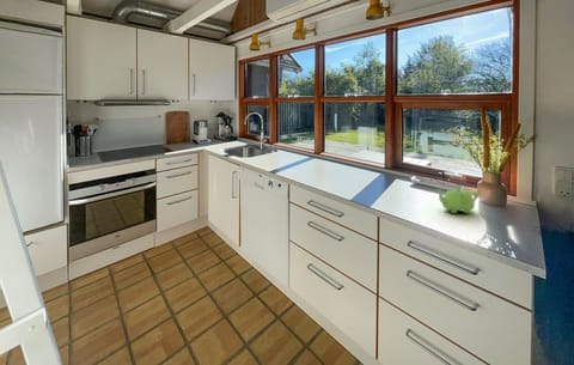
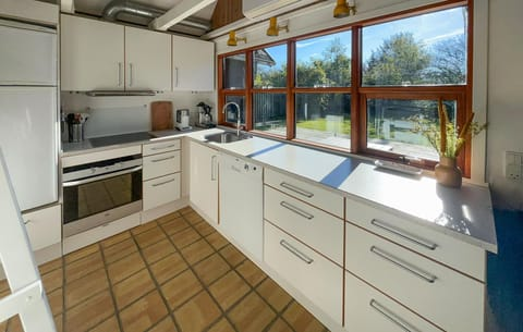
- teapot [435,187,480,214]
